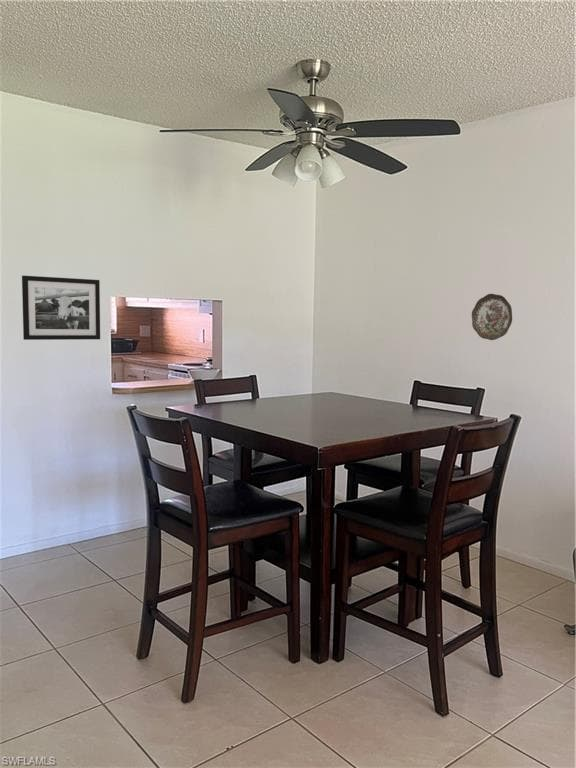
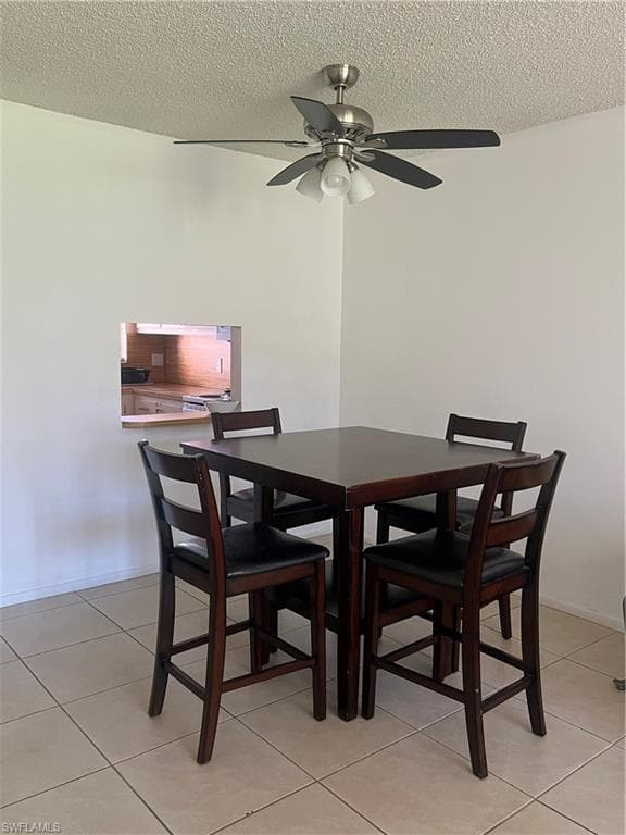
- decorative plate [471,293,513,341]
- picture frame [21,275,101,341]
